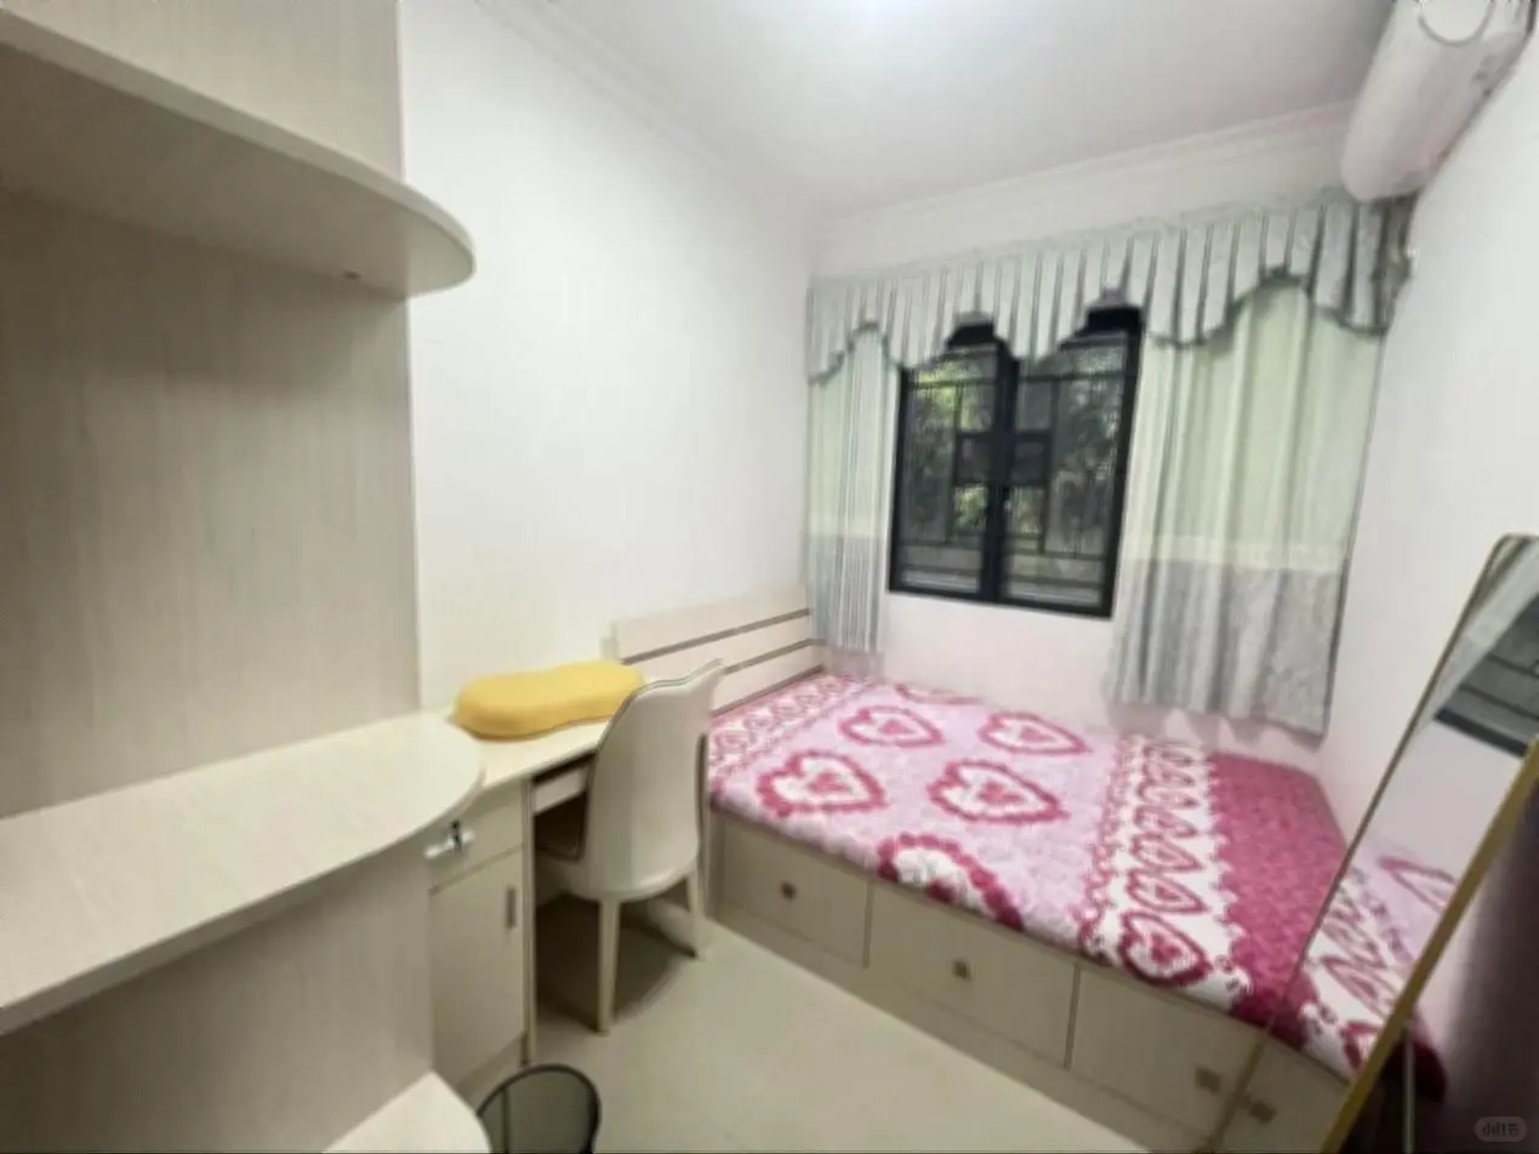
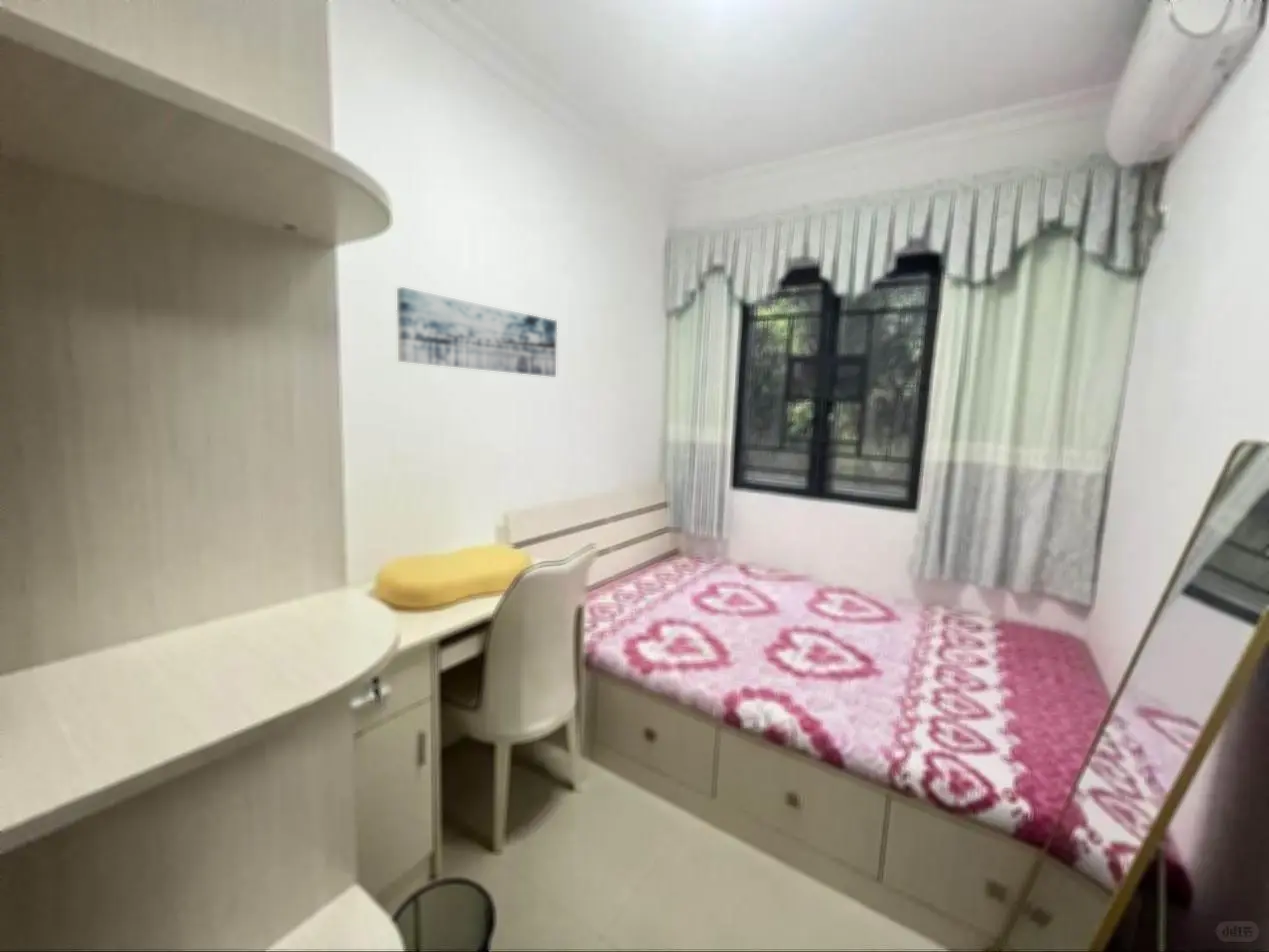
+ wall art [396,286,558,377]
